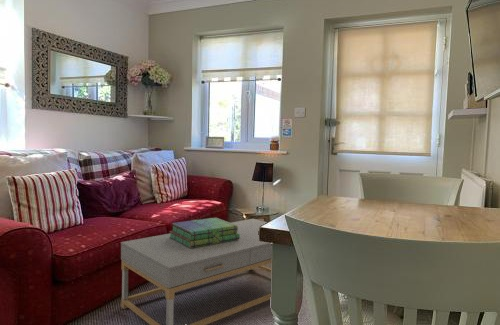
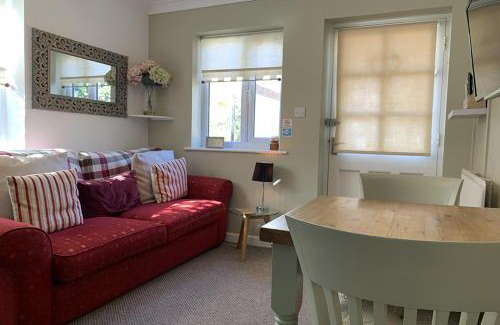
- stack of books [168,217,240,248]
- coffee table [120,218,272,325]
